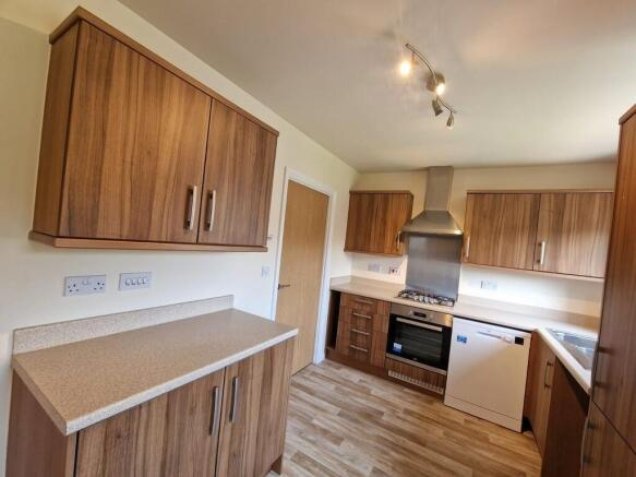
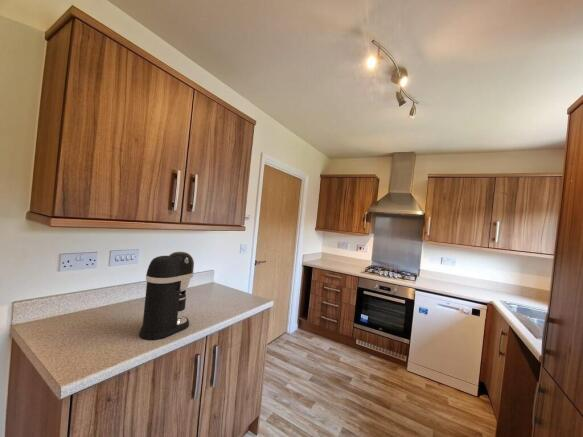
+ coffee maker [138,251,195,341]
